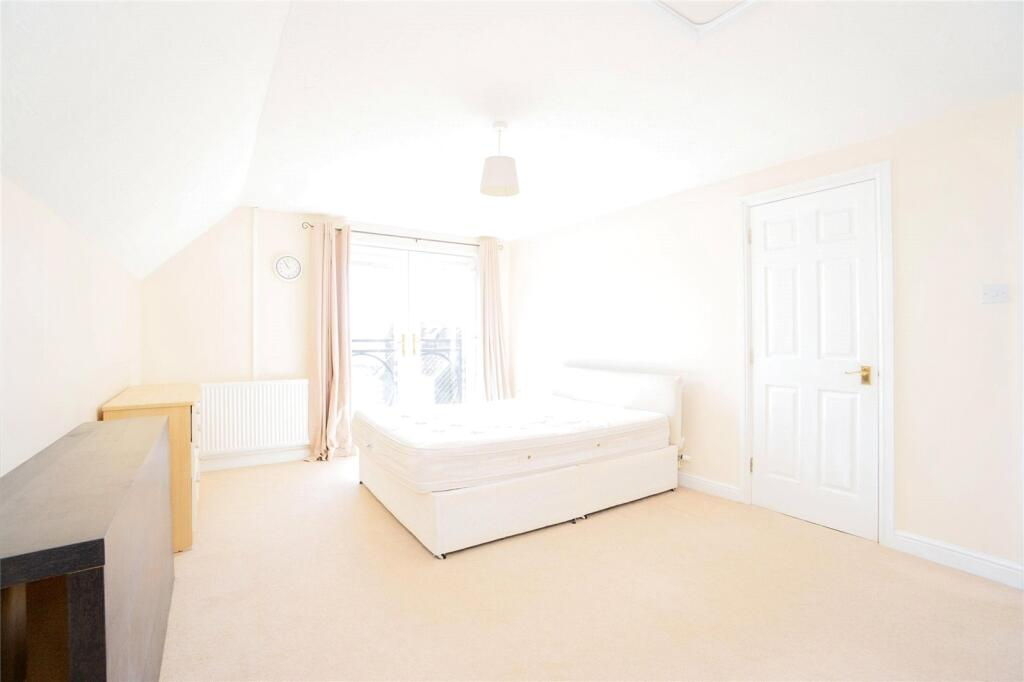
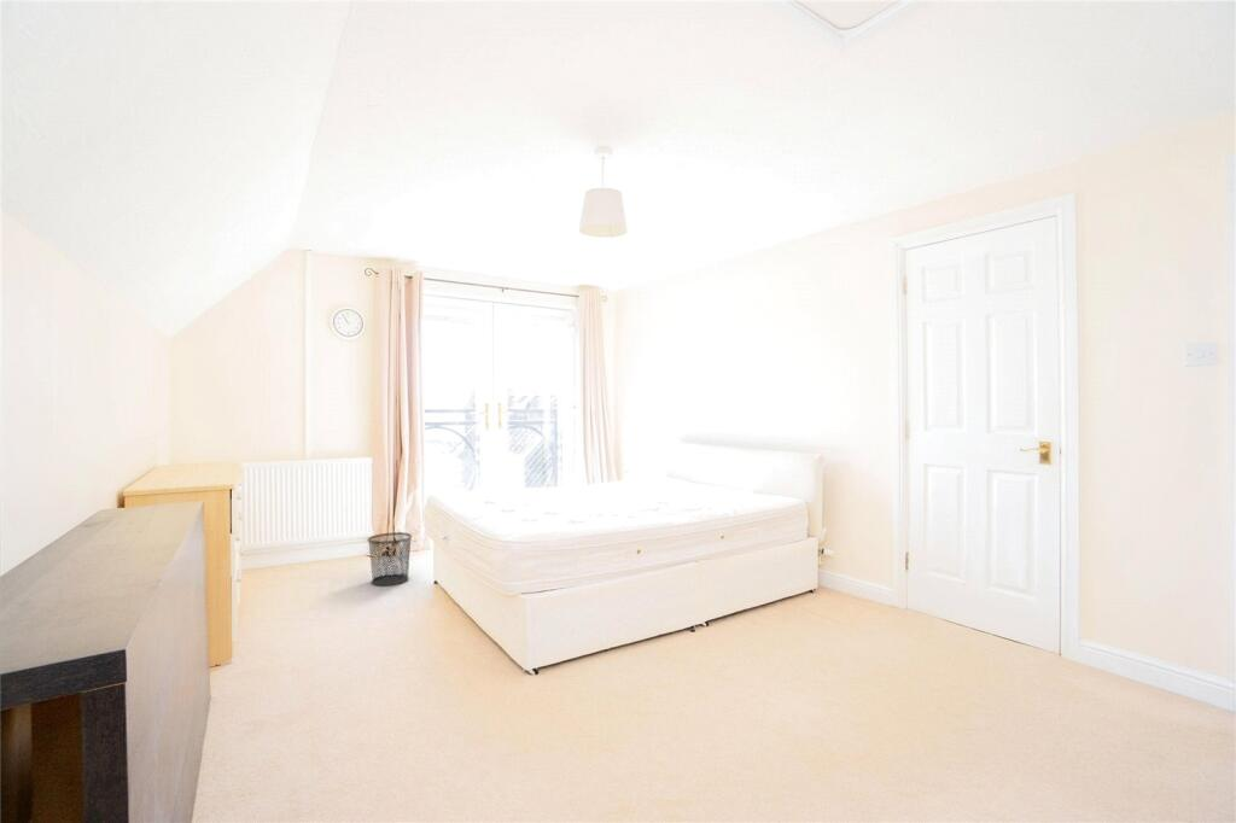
+ waste bin [367,531,413,588]
